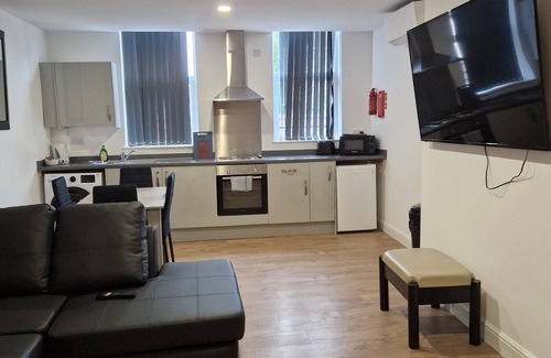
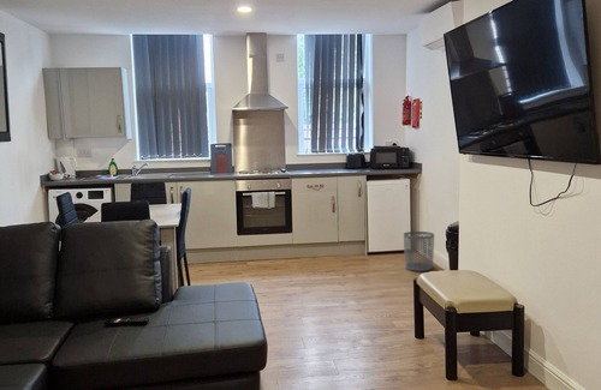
+ waste bin [403,230,435,272]
